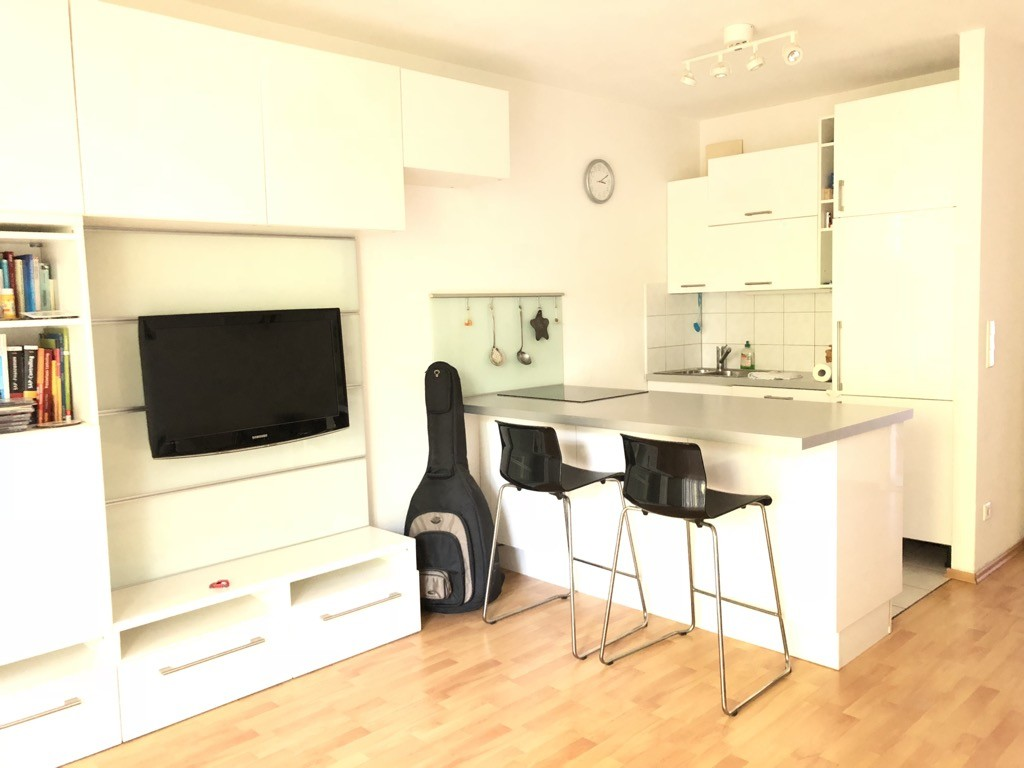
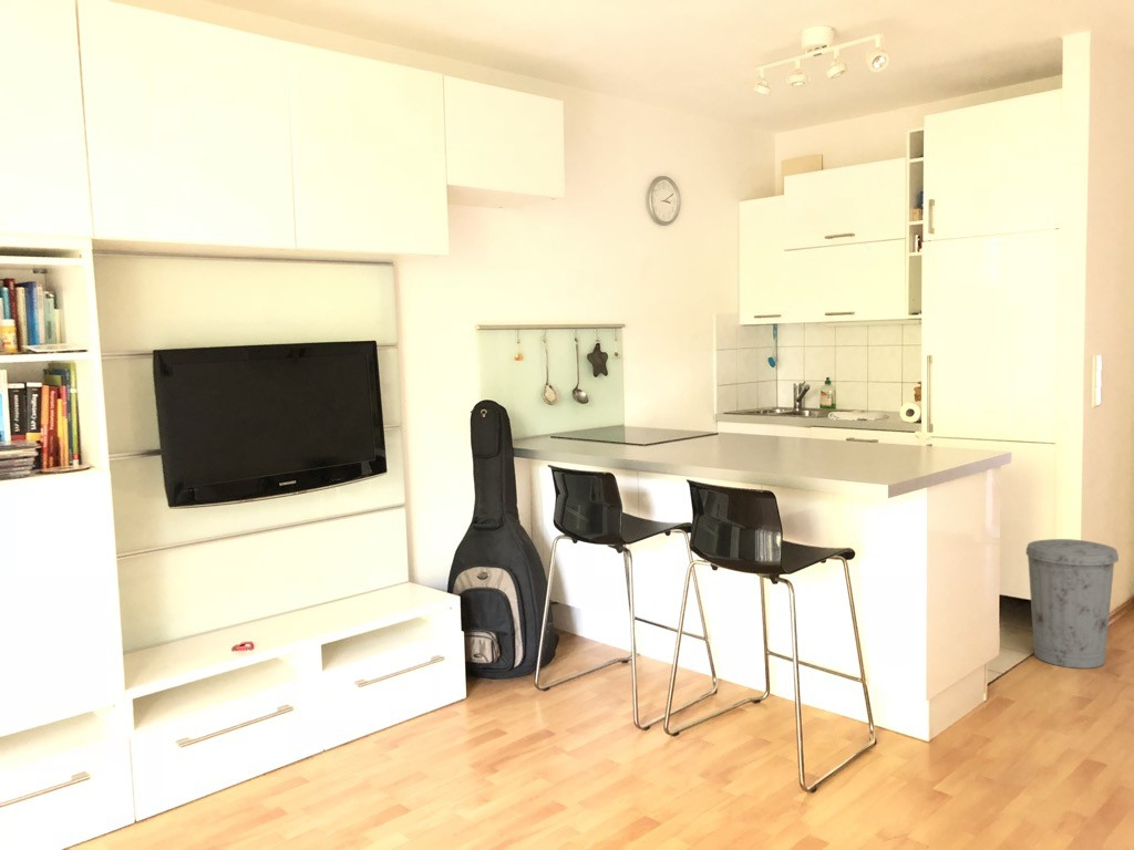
+ trash can [1024,538,1120,670]
